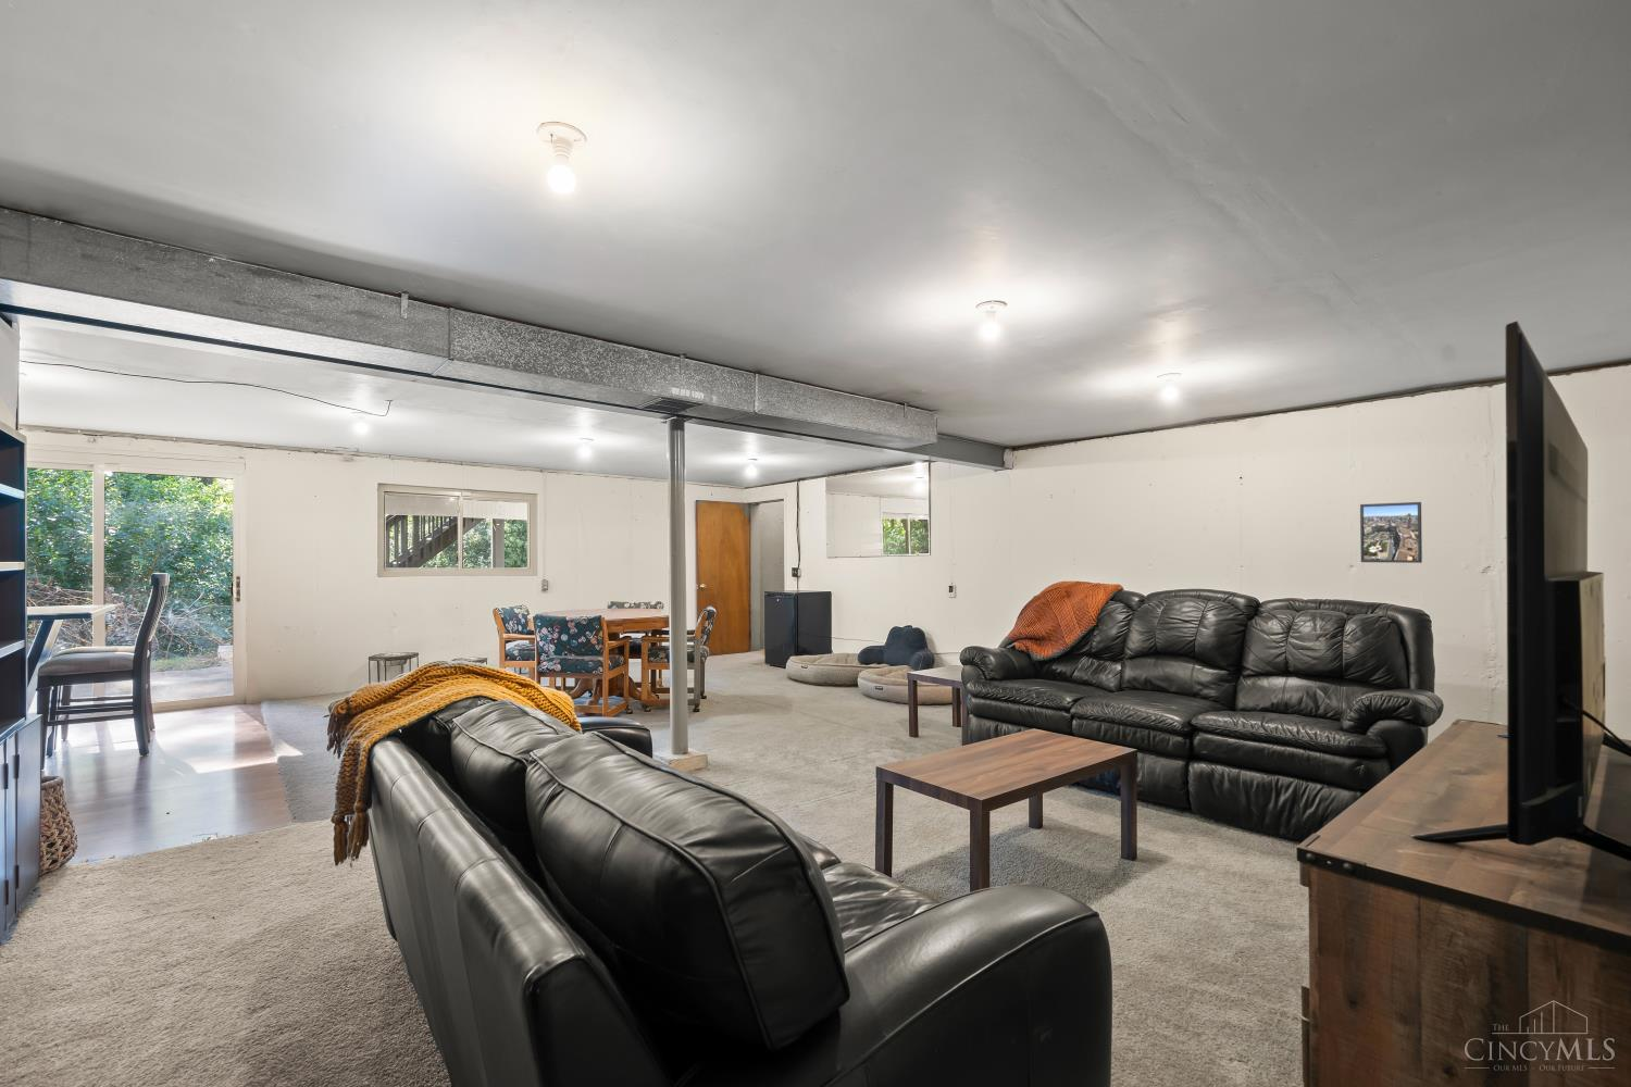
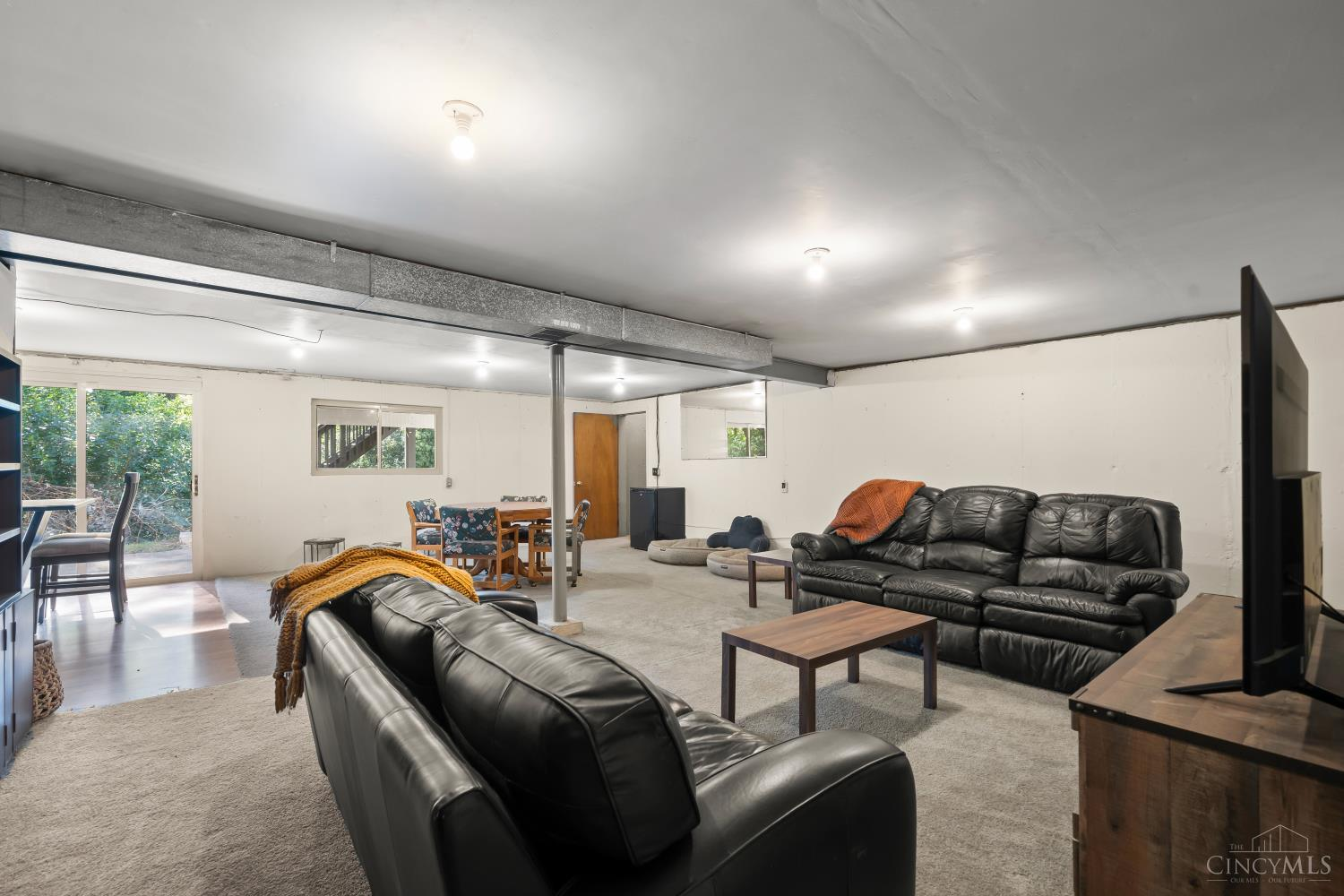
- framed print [1359,501,1423,564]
